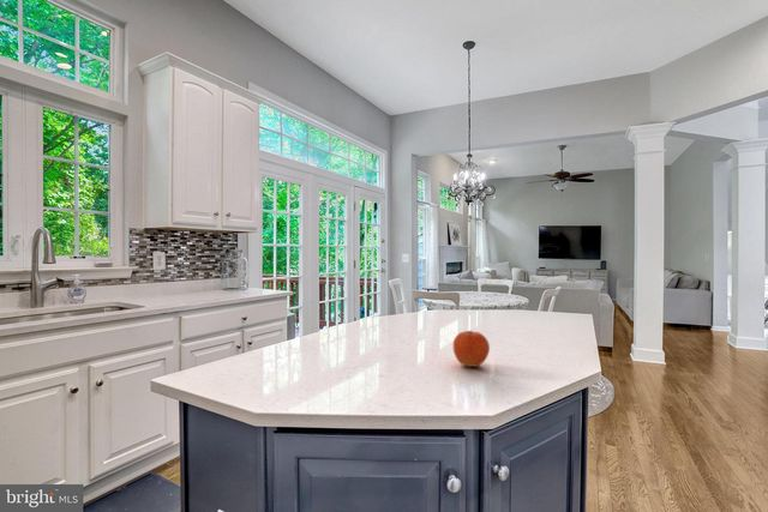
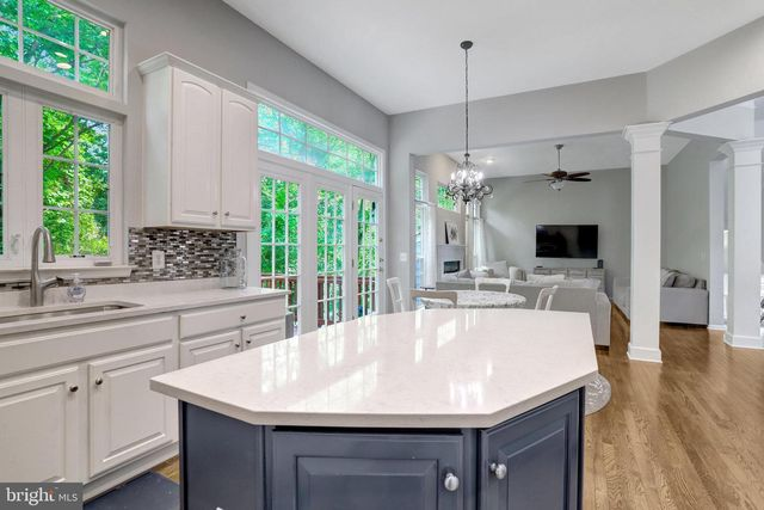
- fruit [452,330,491,368]
